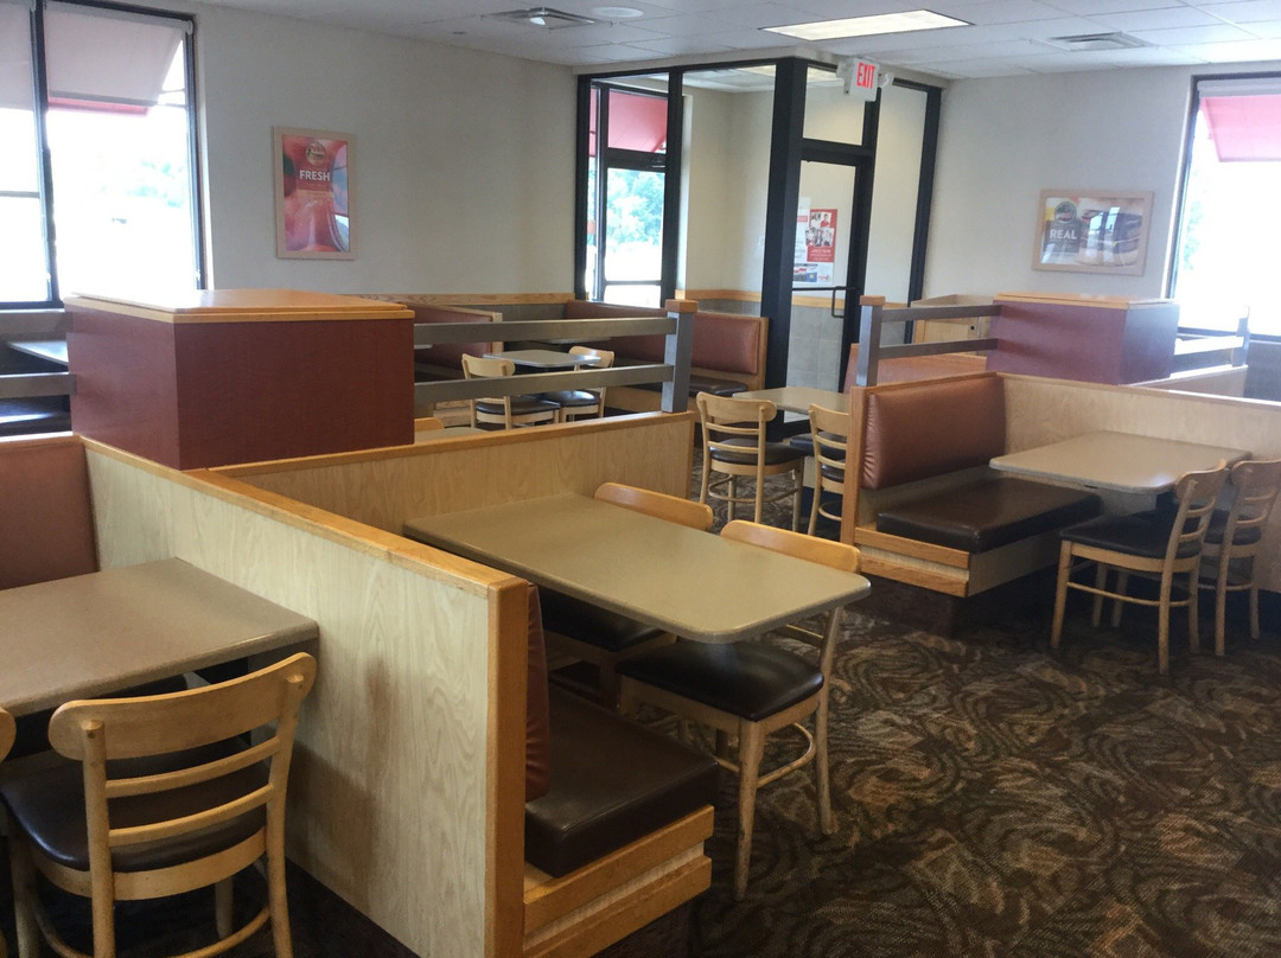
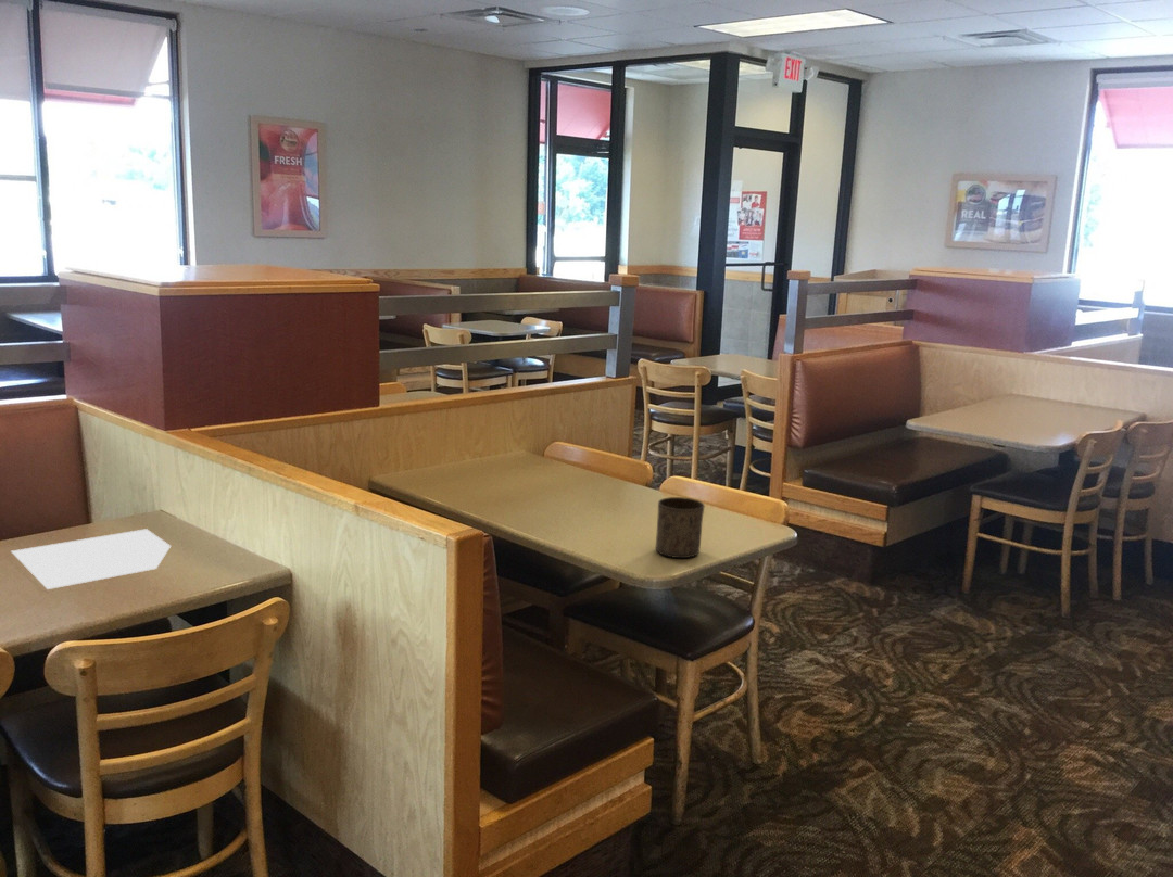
+ cup [655,496,706,559]
+ paper sheet [10,528,172,590]
